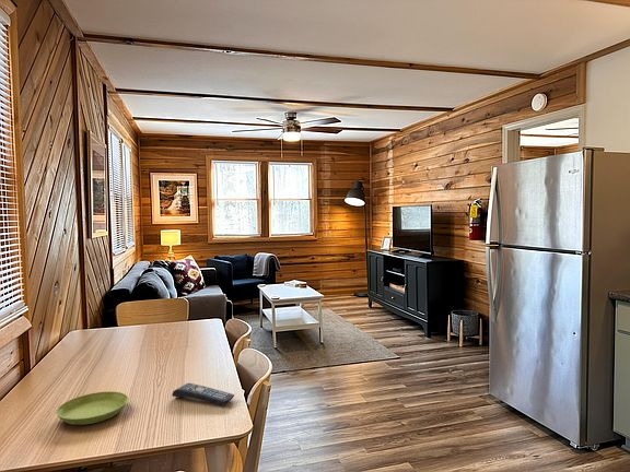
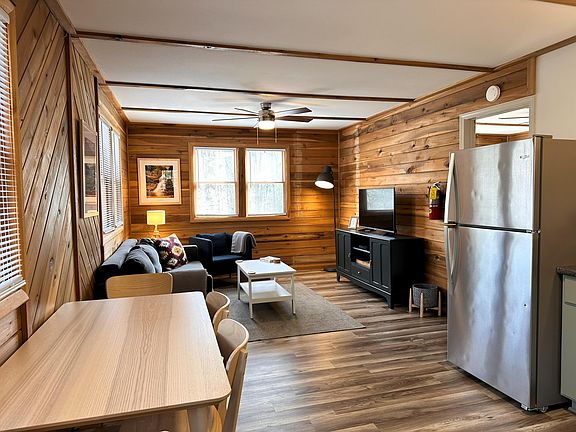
- remote control [171,382,235,406]
- saucer [55,390,129,426]
